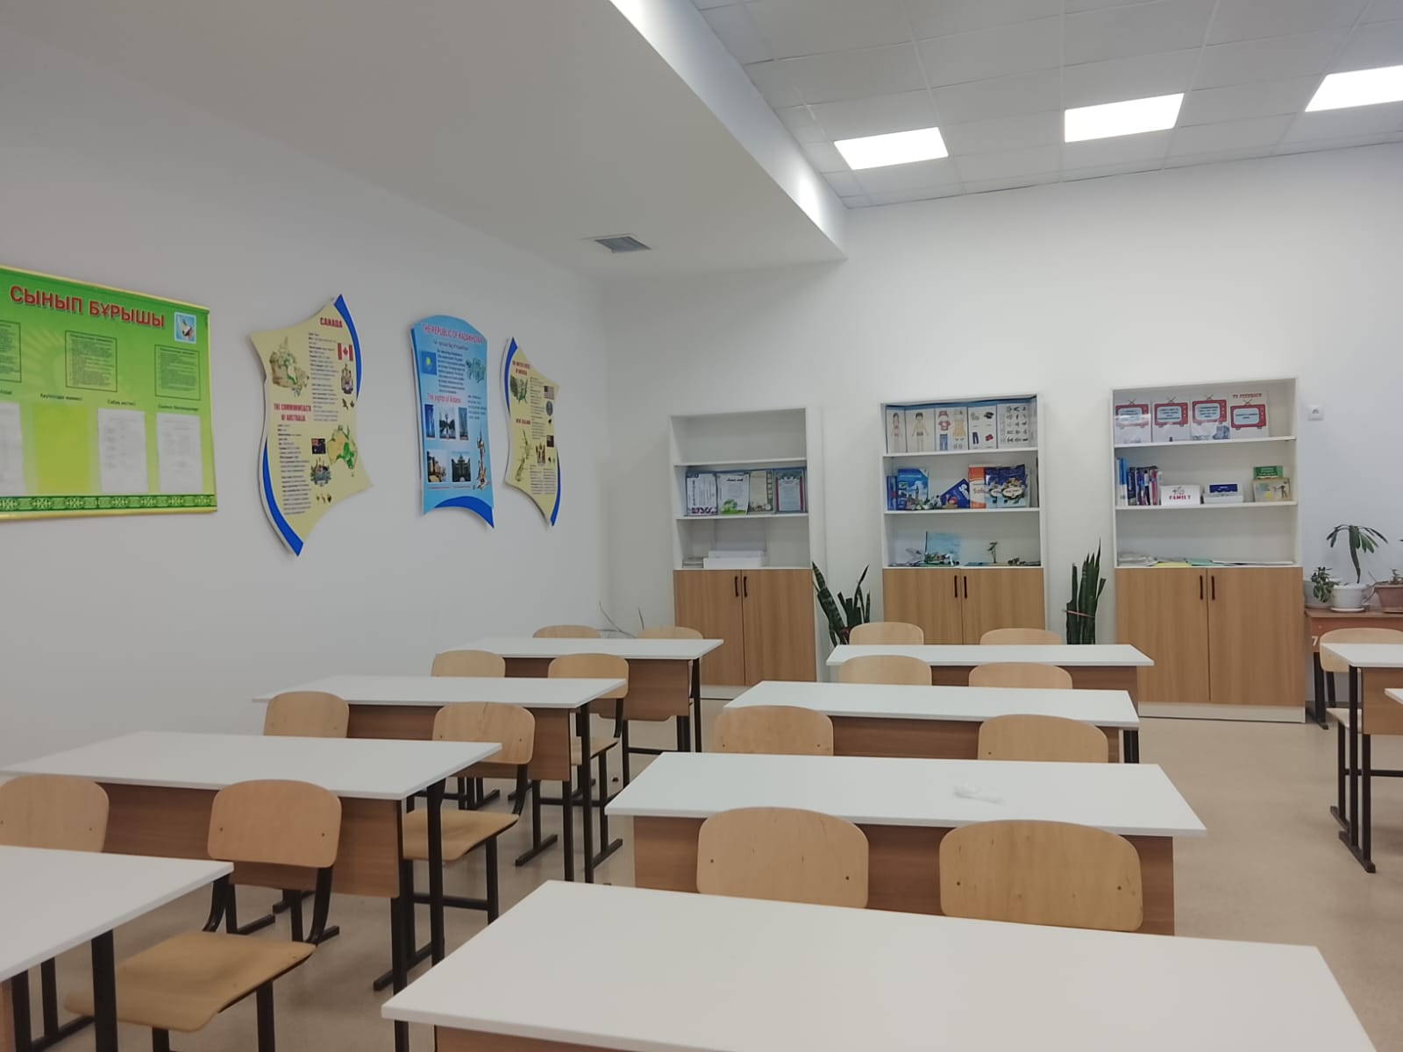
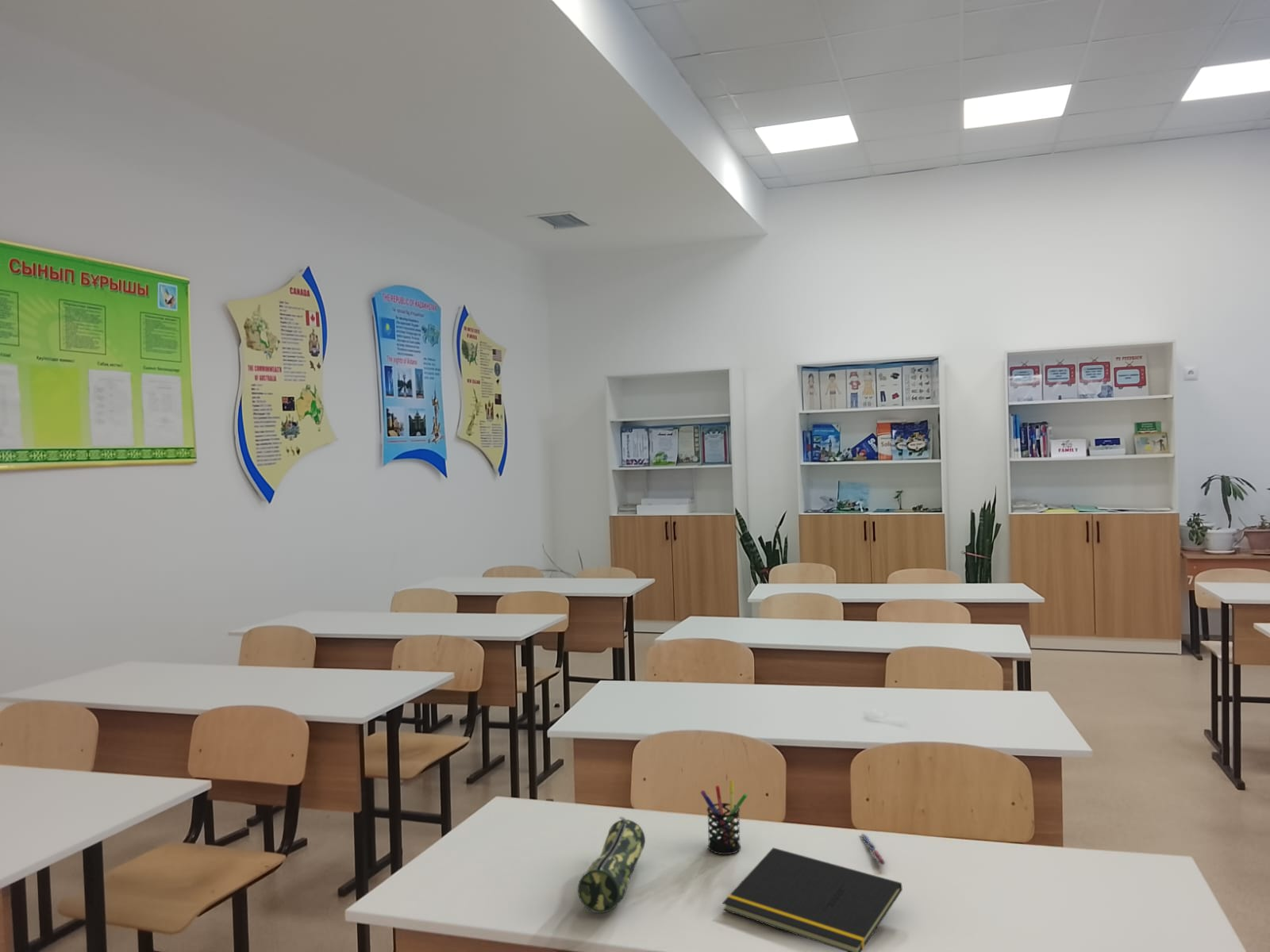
+ pencil case [577,816,646,914]
+ notepad [722,847,903,952]
+ pen [860,833,887,866]
+ pen holder [700,780,749,855]
